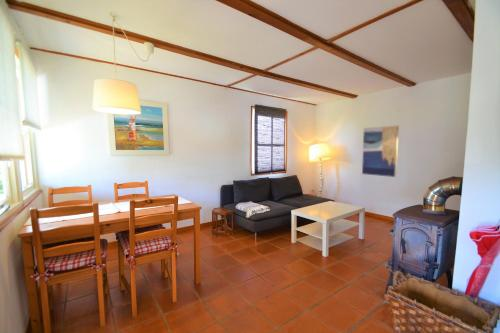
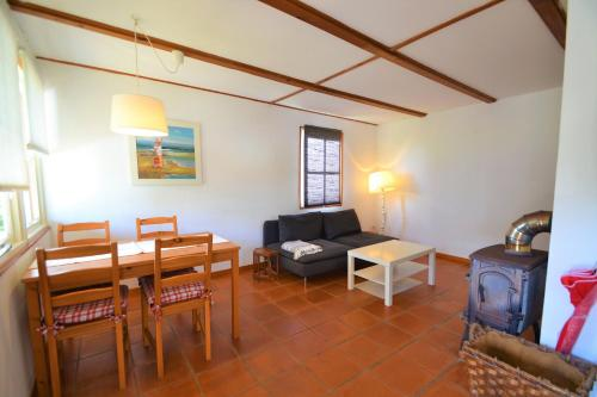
- wall art [361,125,400,178]
